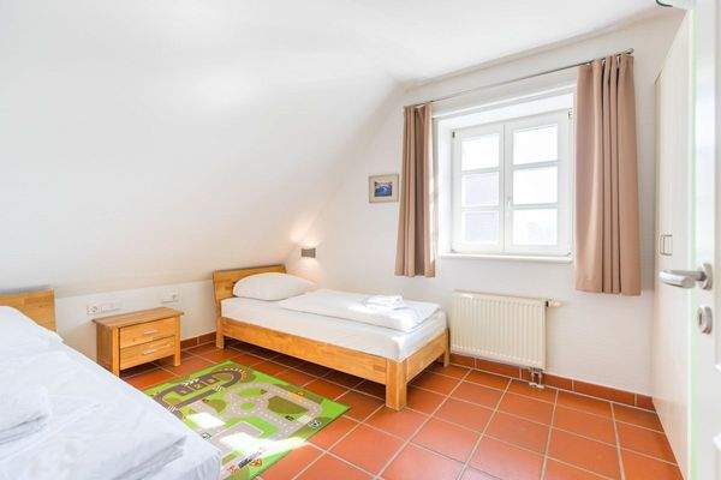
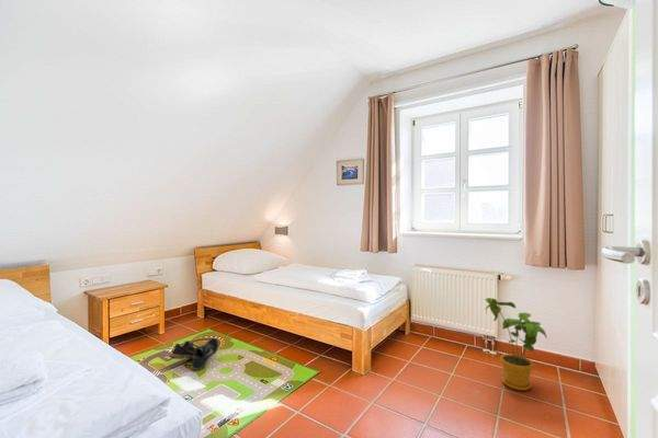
+ house plant [484,297,548,391]
+ shoe [169,337,219,371]
